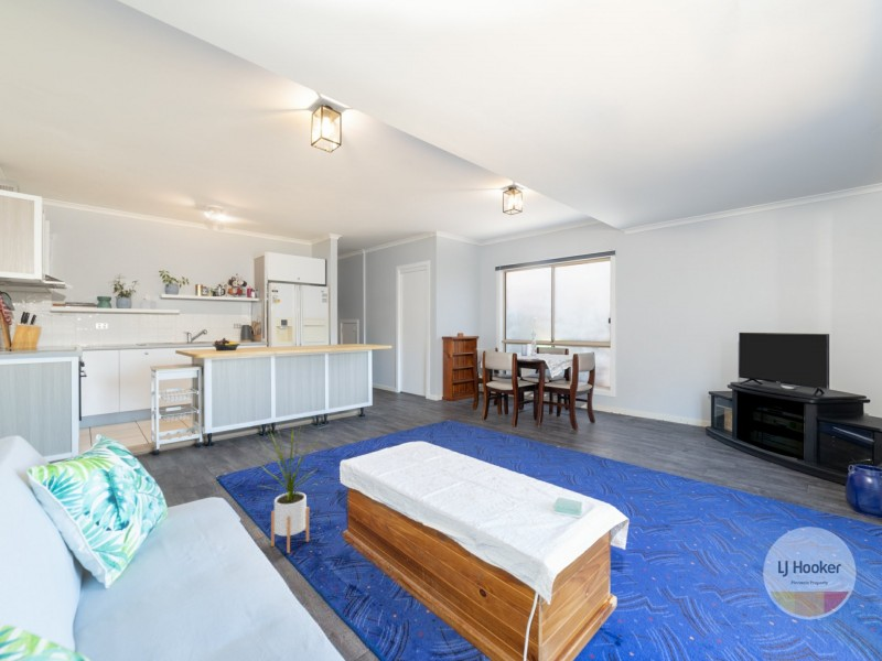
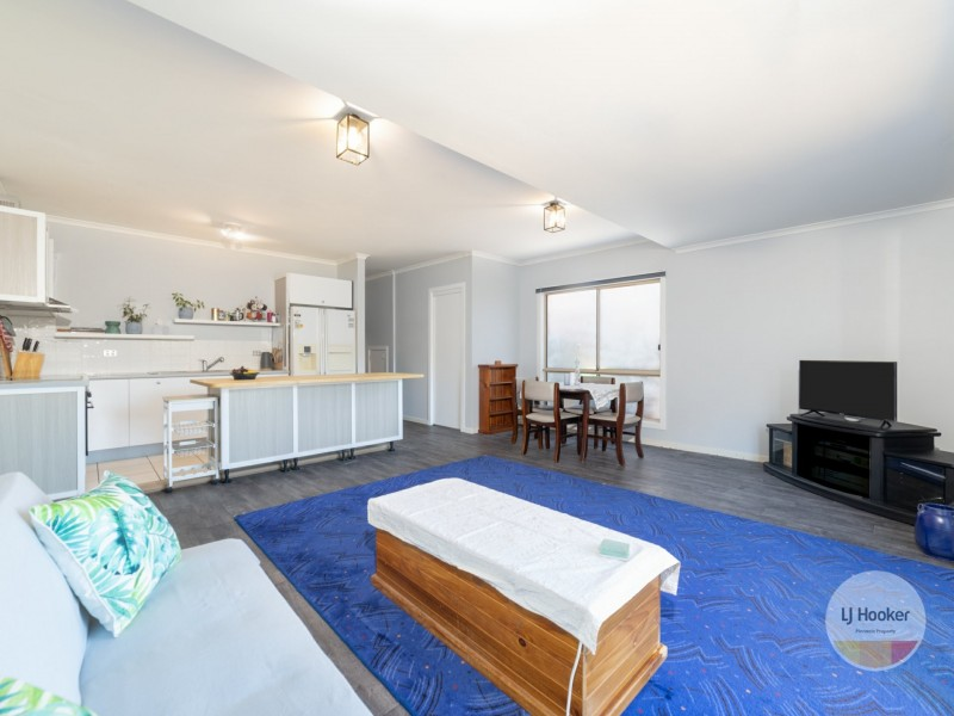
- house plant [256,422,323,554]
